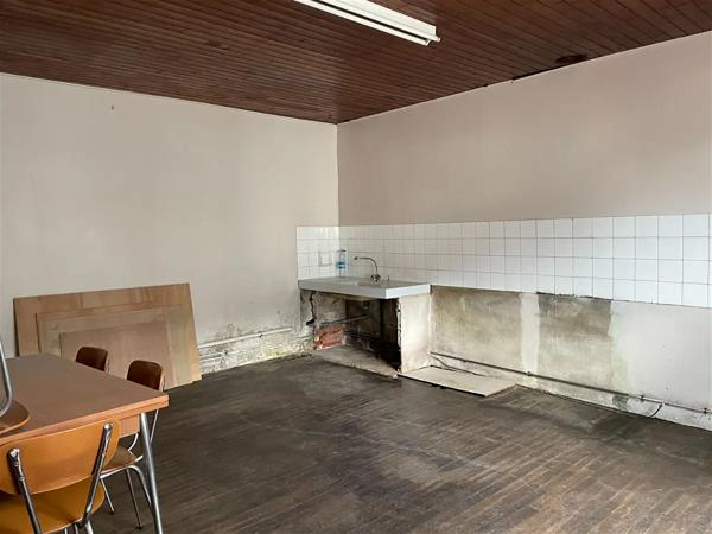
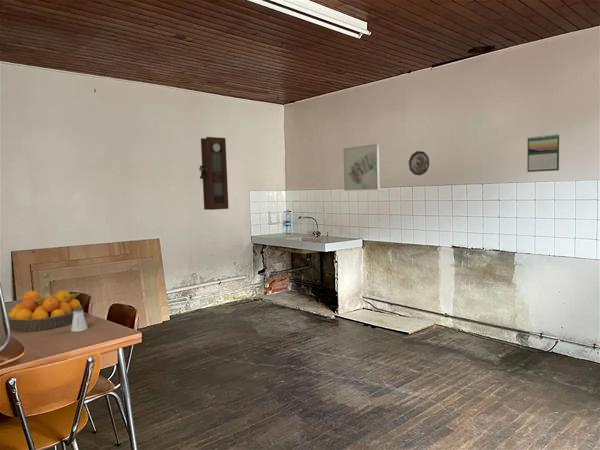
+ pendulum clock [198,136,230,211]
+ decorative plate [408,150,430,176]
+ wall art [342,143,381,192]
+ fruit bowl [7,289,84,332]
+ calendar [526,133,560,173]
+ saltshaker [70,308,88,333]
